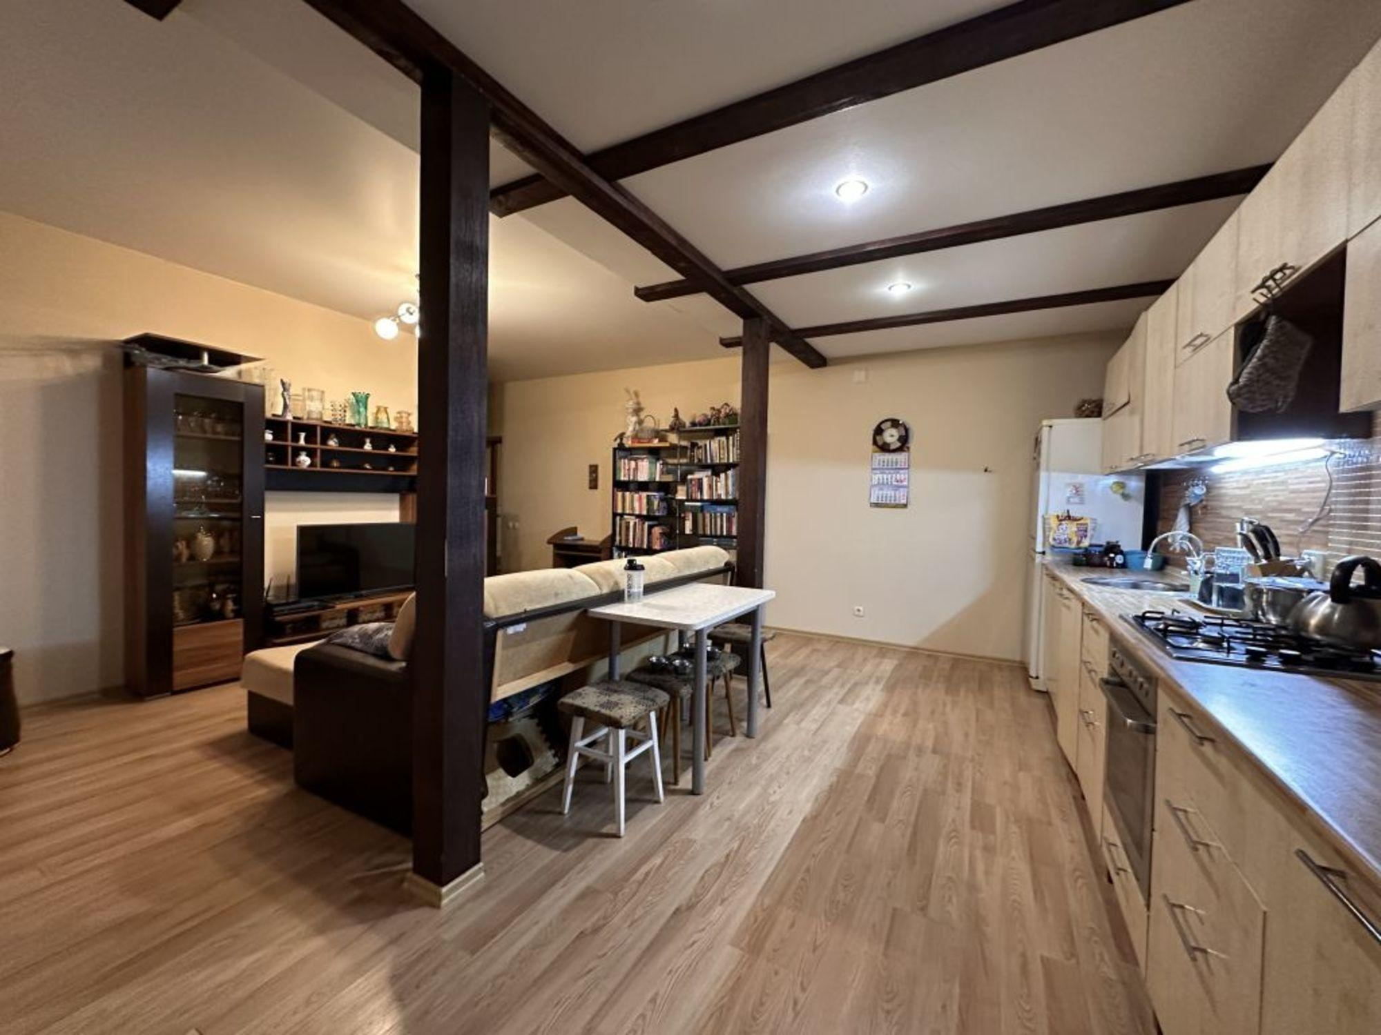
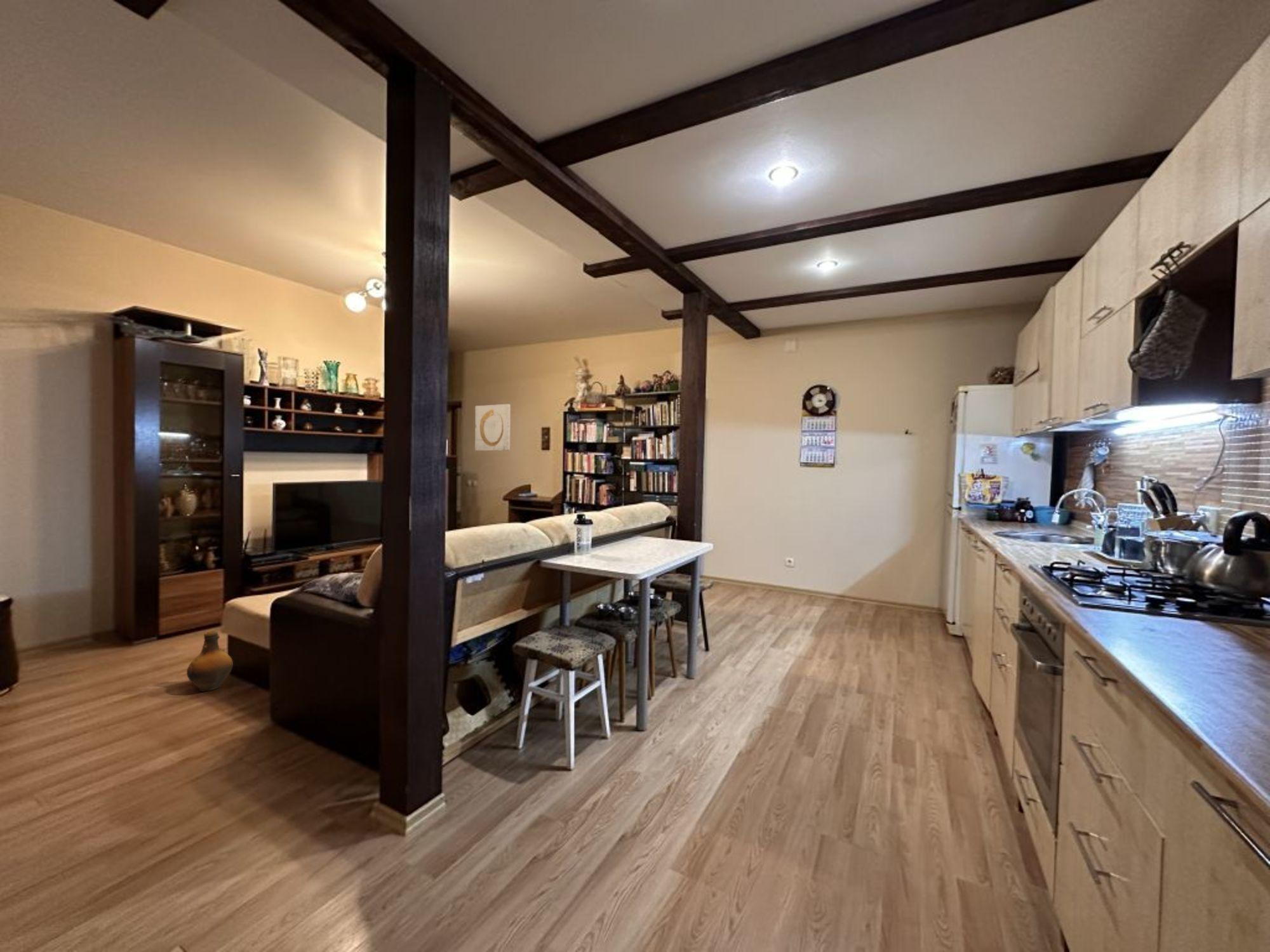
+ ceramic jug [186,630,234,692]
+ wall art [474,404,511,451]
